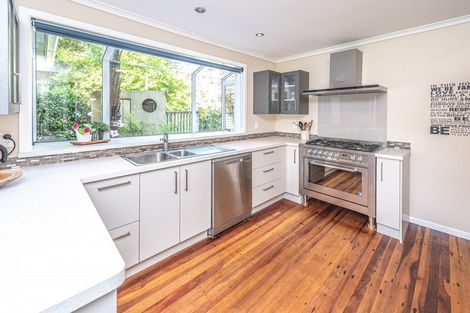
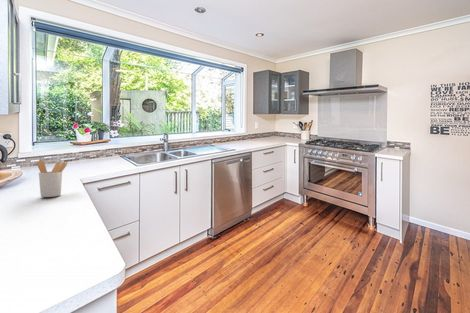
+ utensil holder [36,160,69,198]
